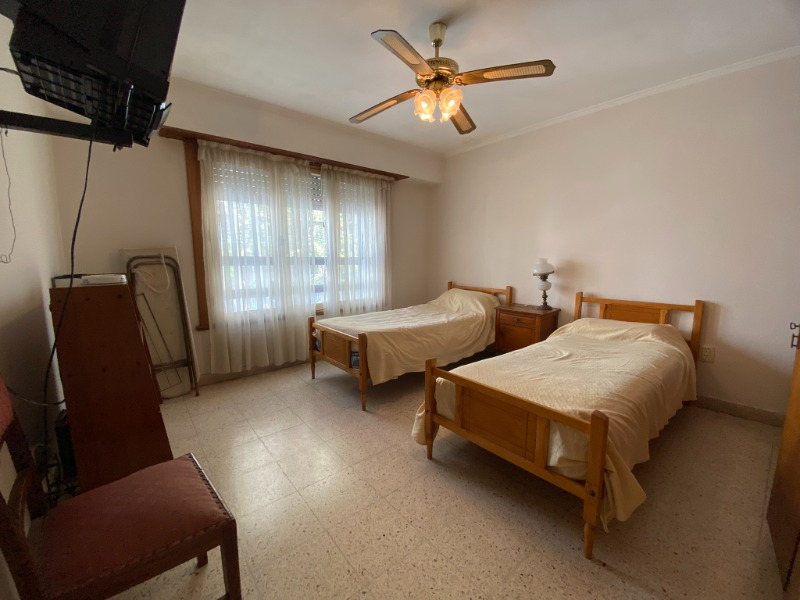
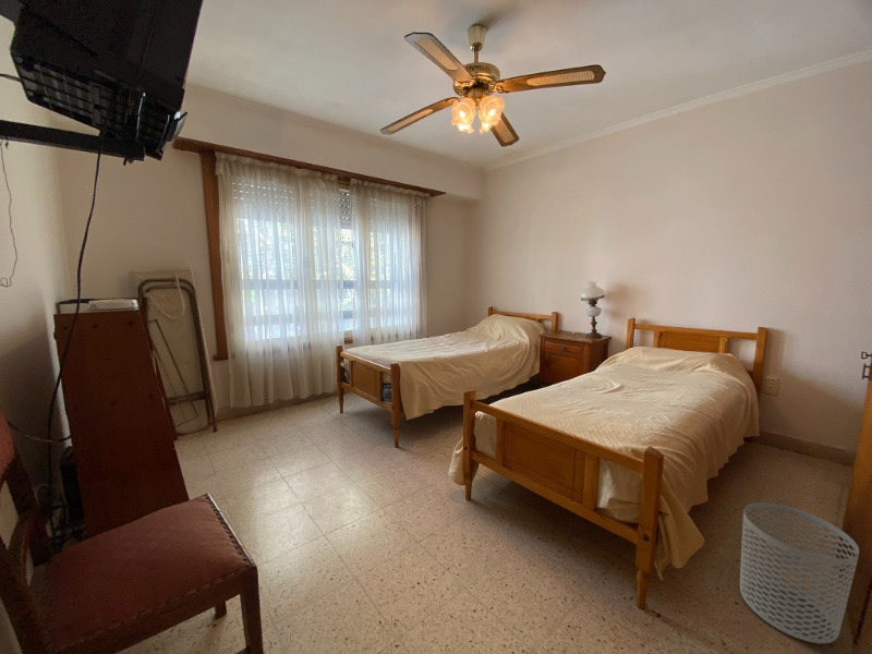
+ waste bin [739,501,860,644]
